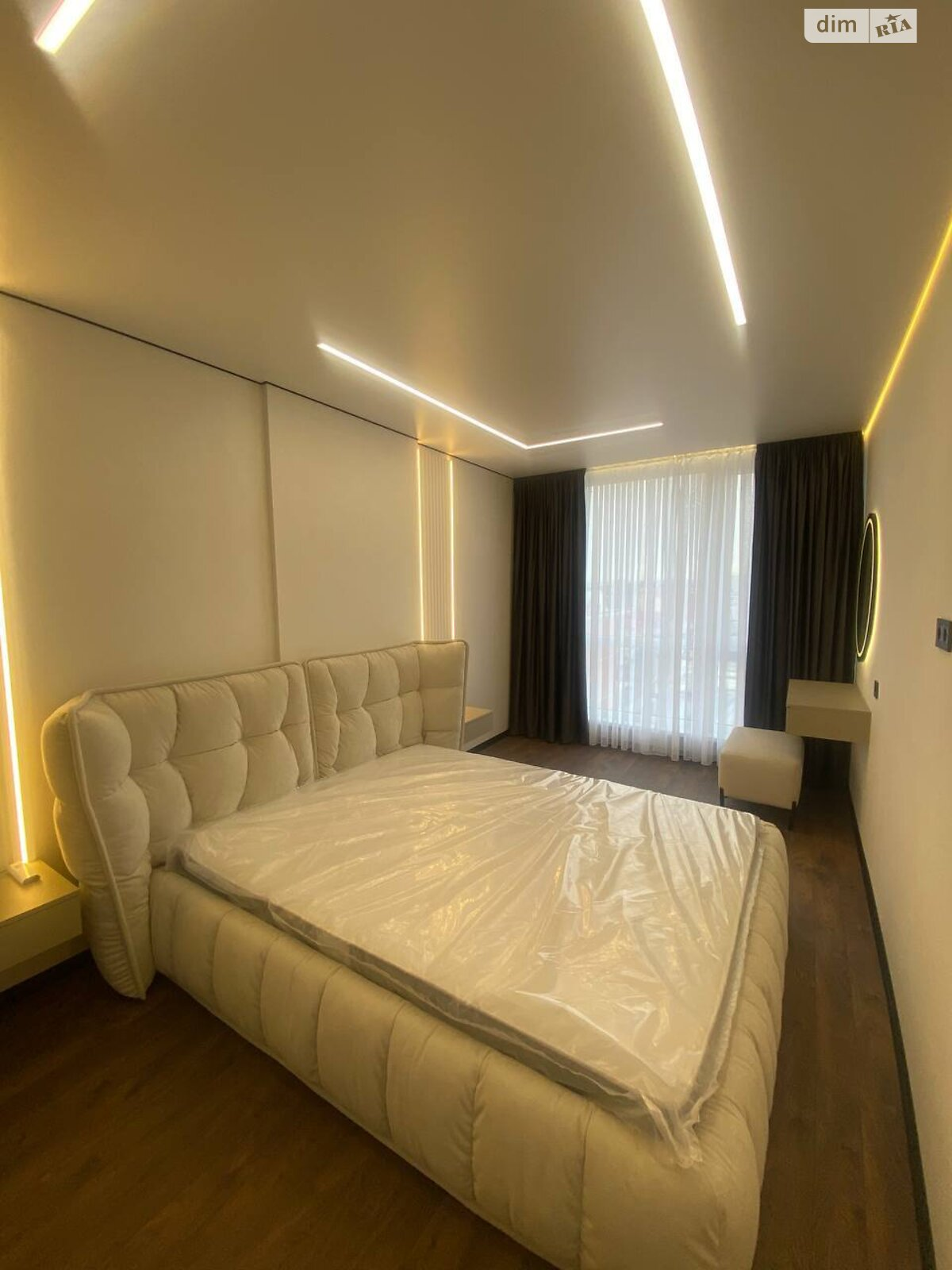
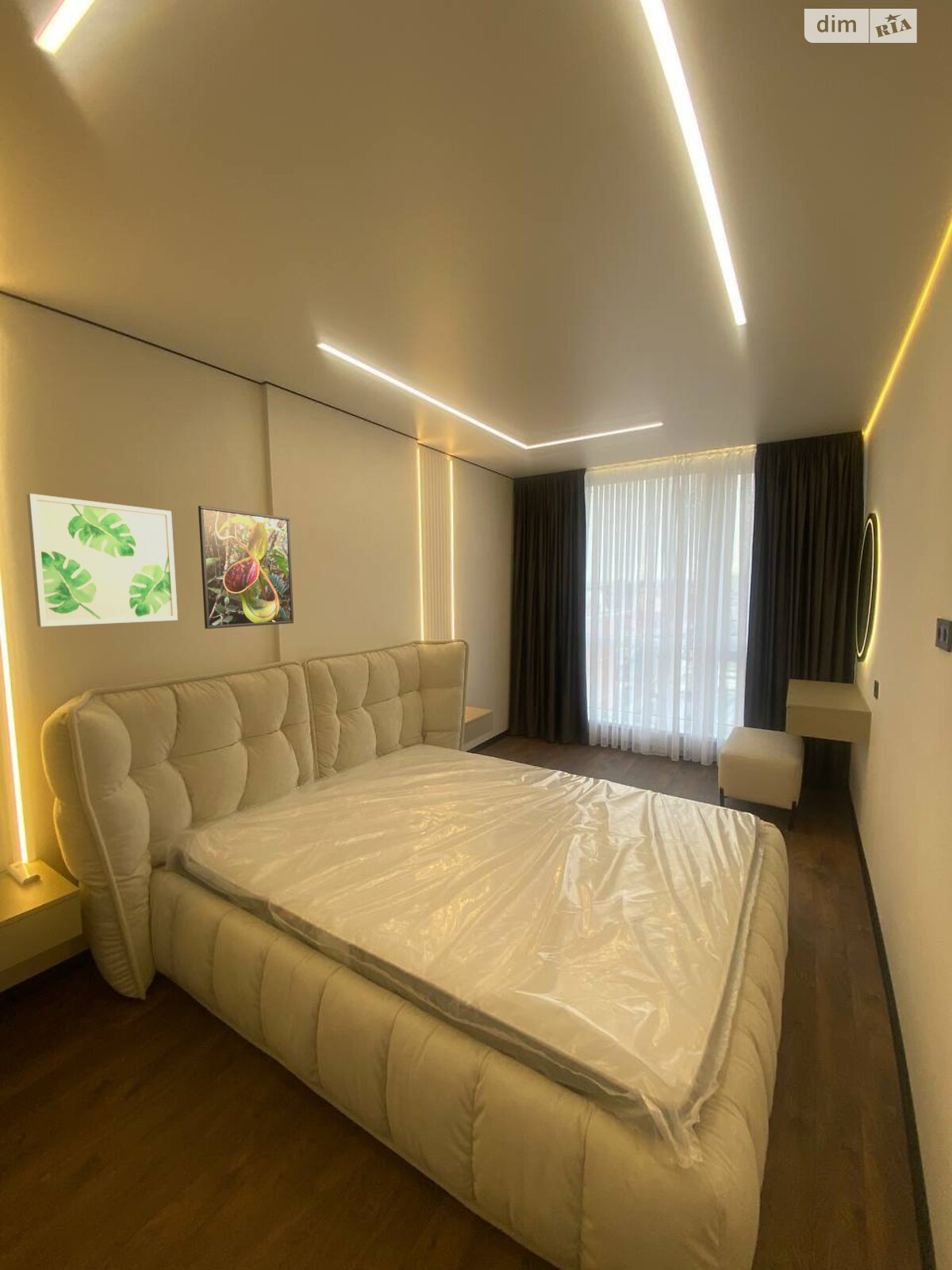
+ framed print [198,505,294,629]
+ wall art [26,493,178,628]
